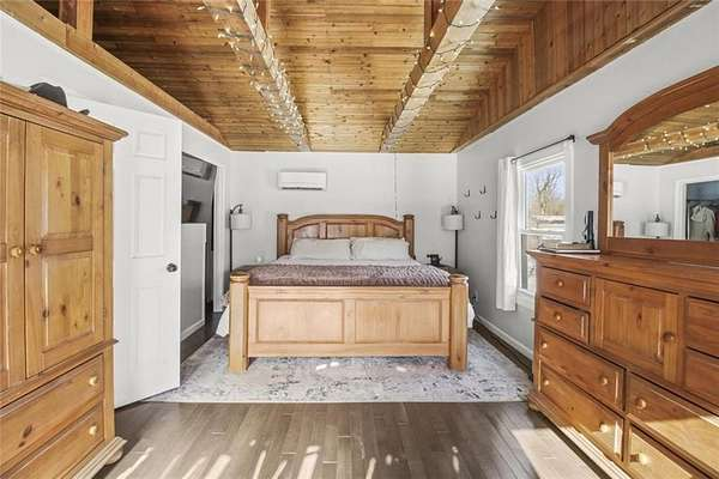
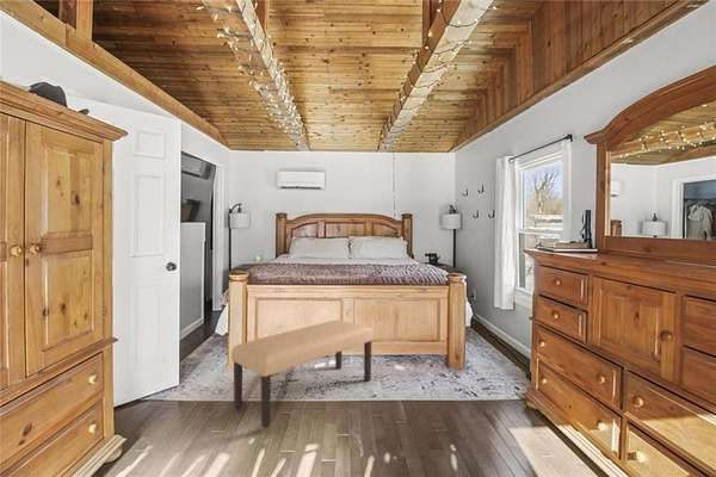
+ bench [230,318,375,429]
